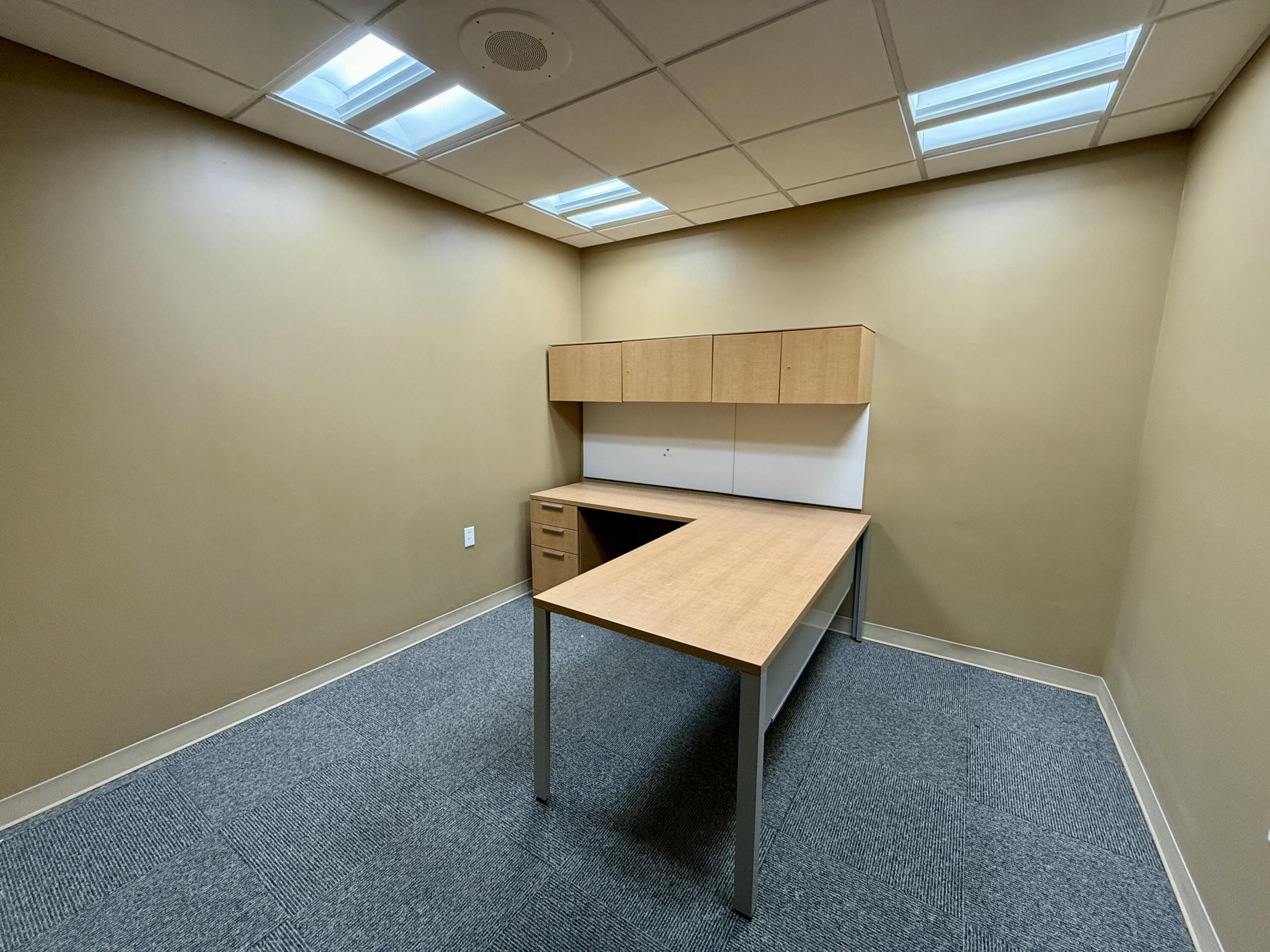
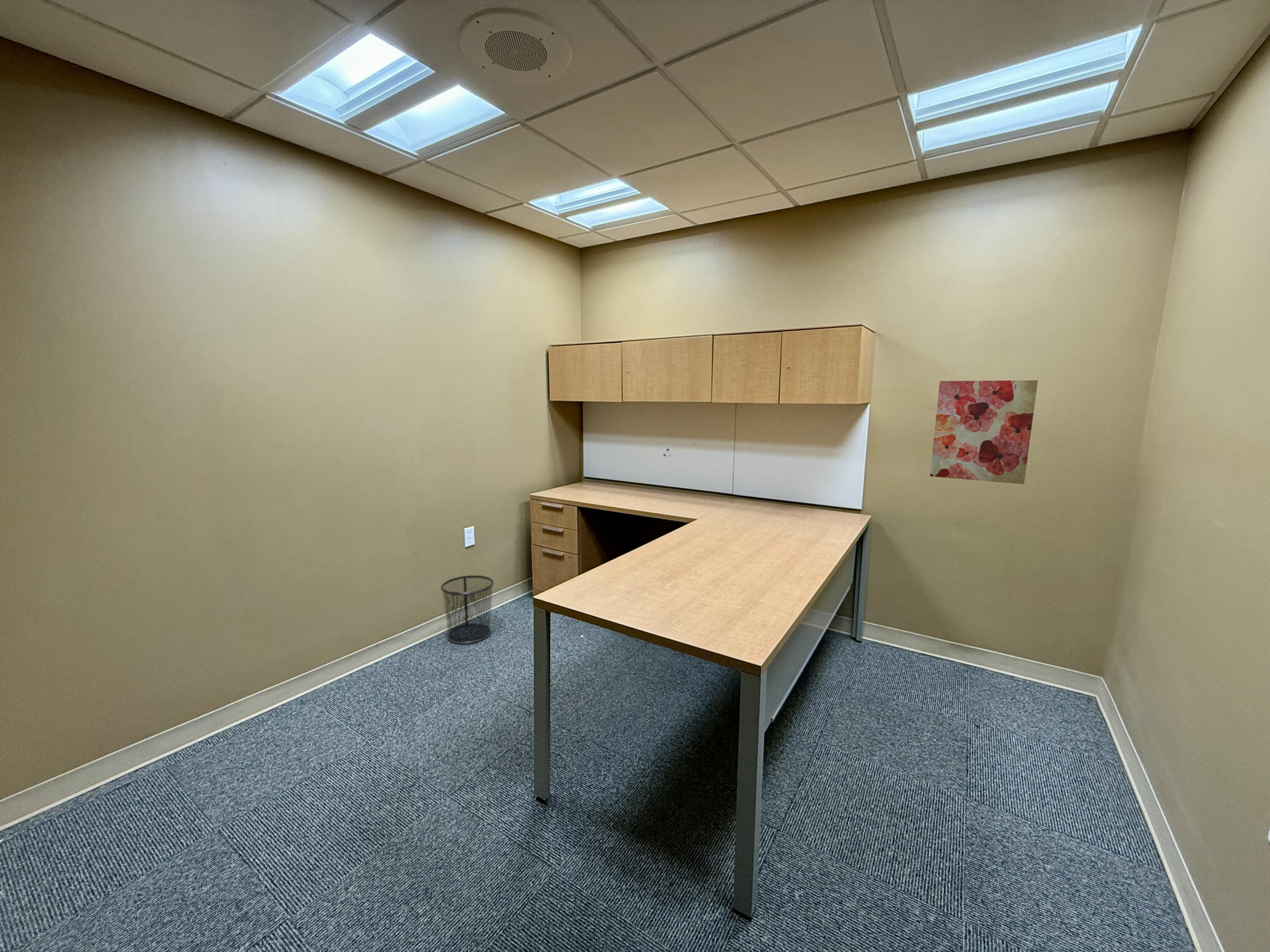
+ wall art [930,380,1038,484]
+ waste bin [440,575,494,644]
